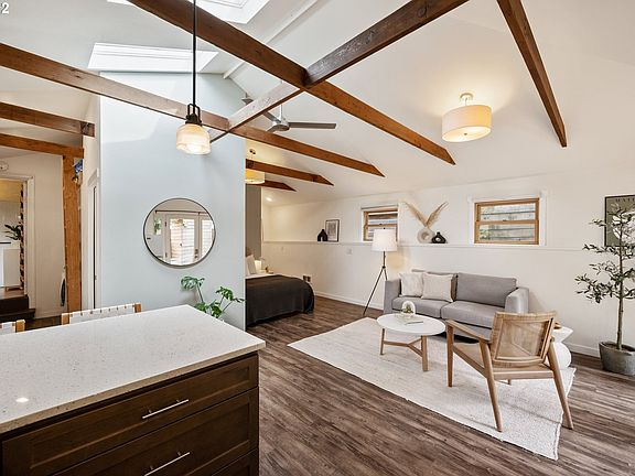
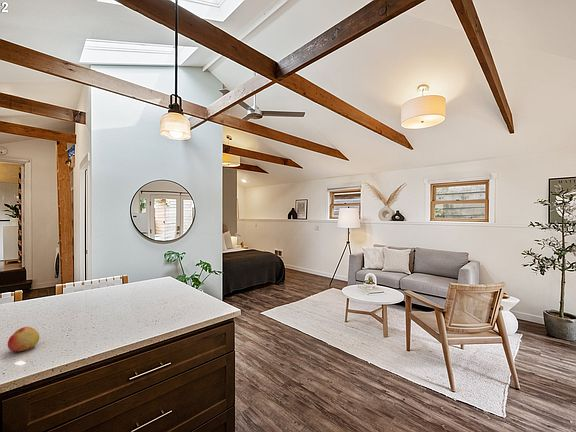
+ apple [7,326,40,352]
